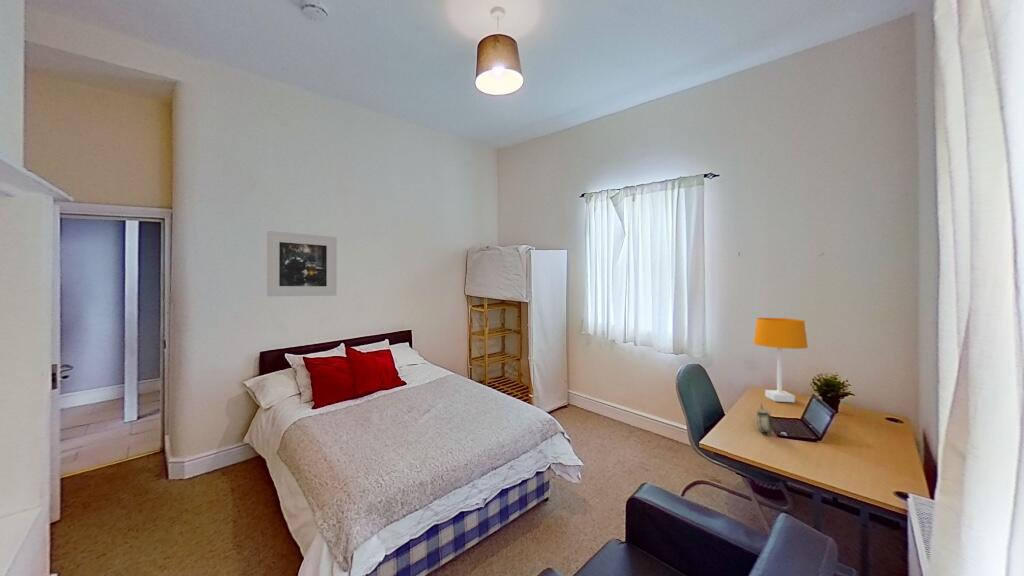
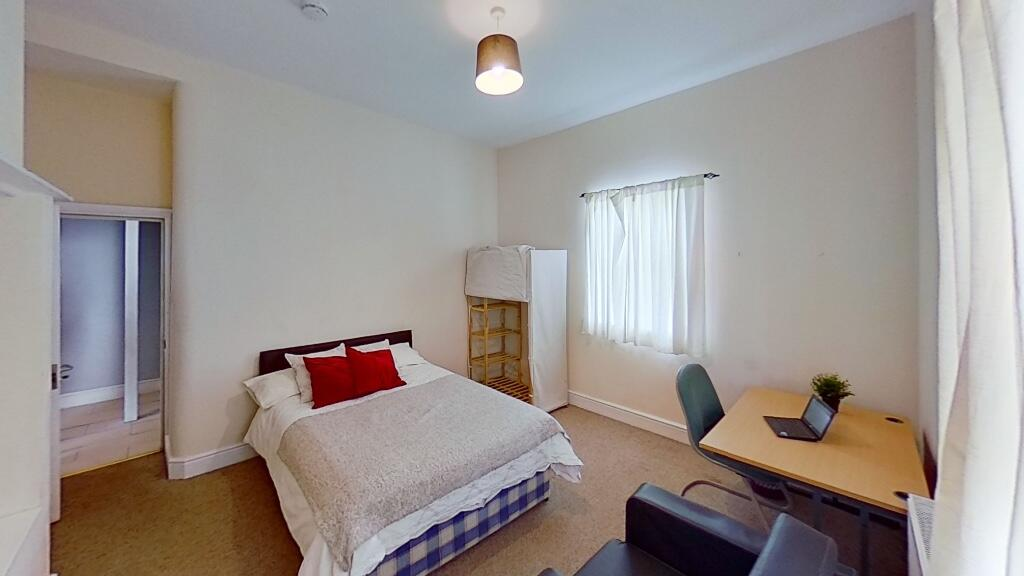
- alarm clock [756,403,774,437]
- desk lamp [753,317,809,403]
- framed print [266,230,338,297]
